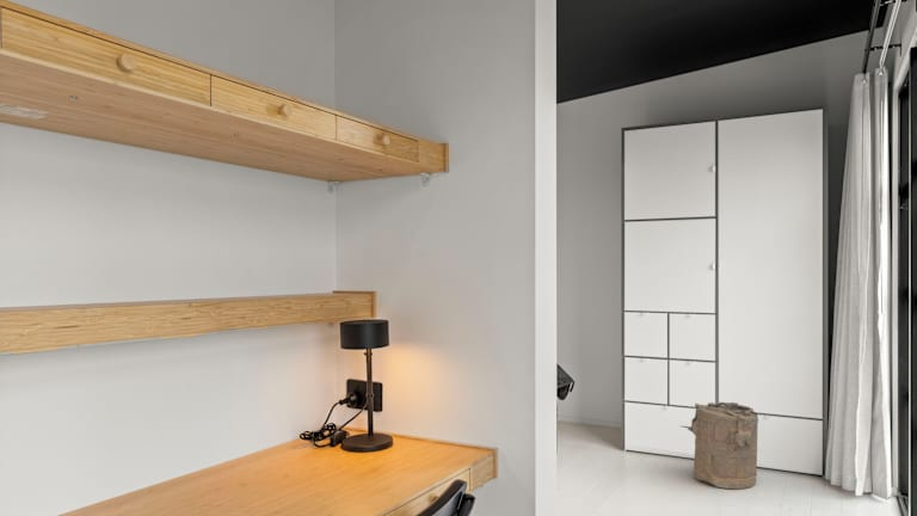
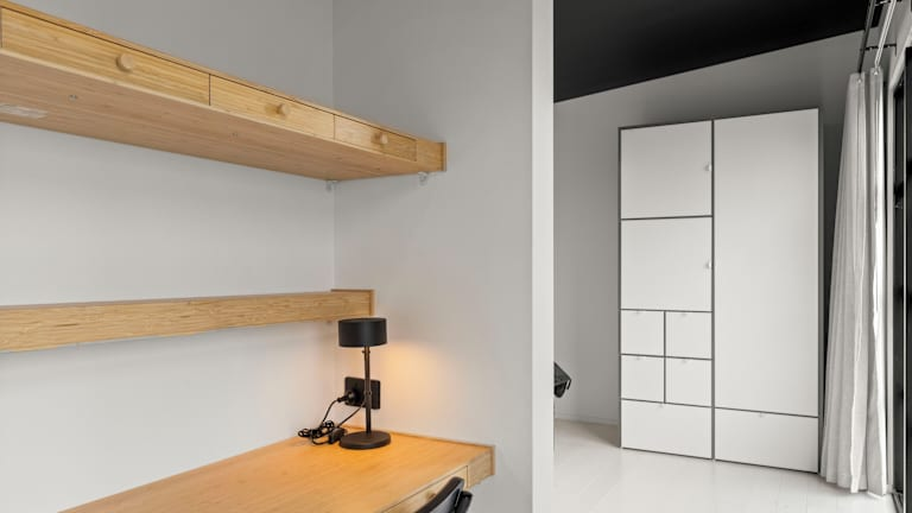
- laundry hamper [681,401,759,491]
